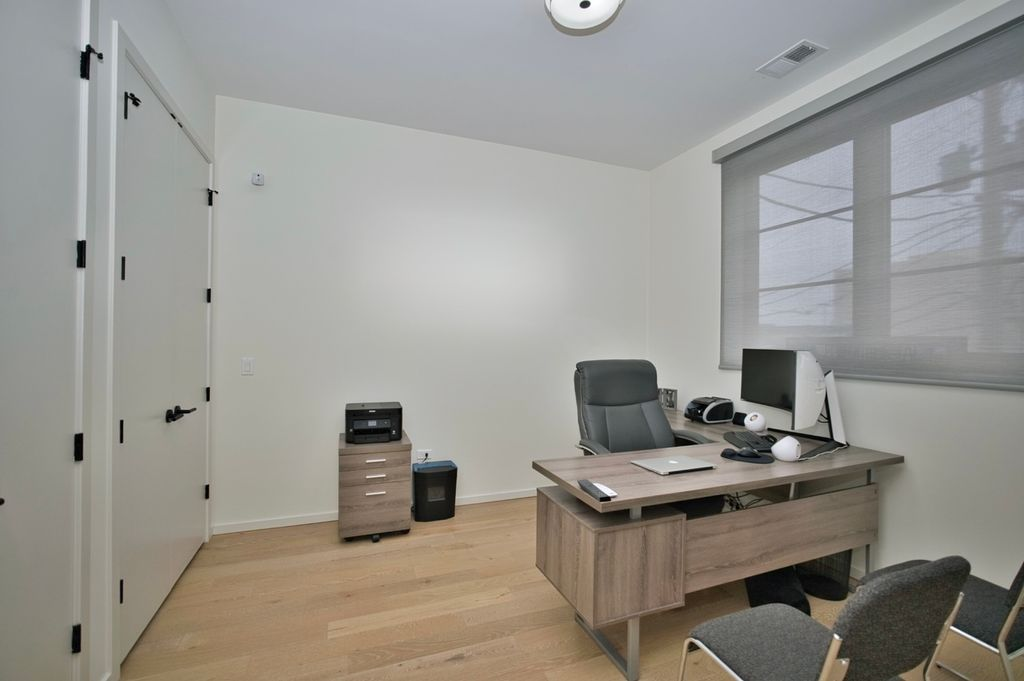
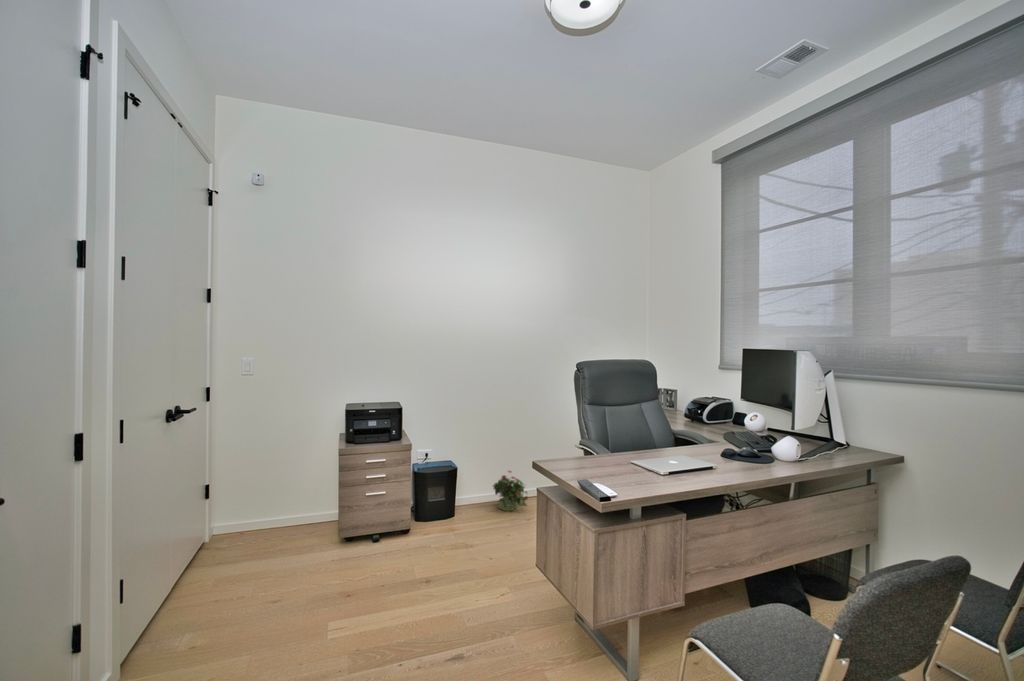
+ potted plant [491,469,529,512]
